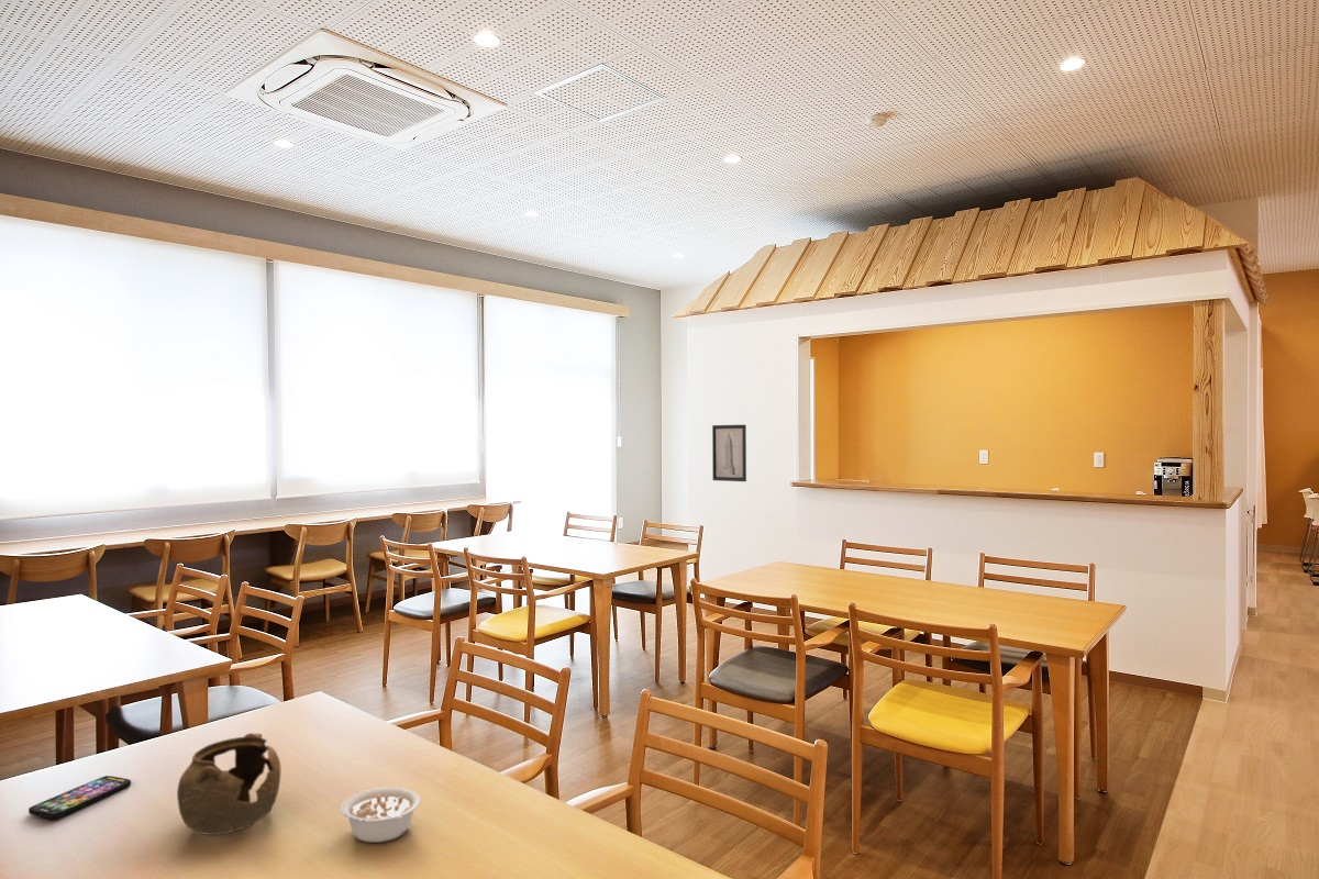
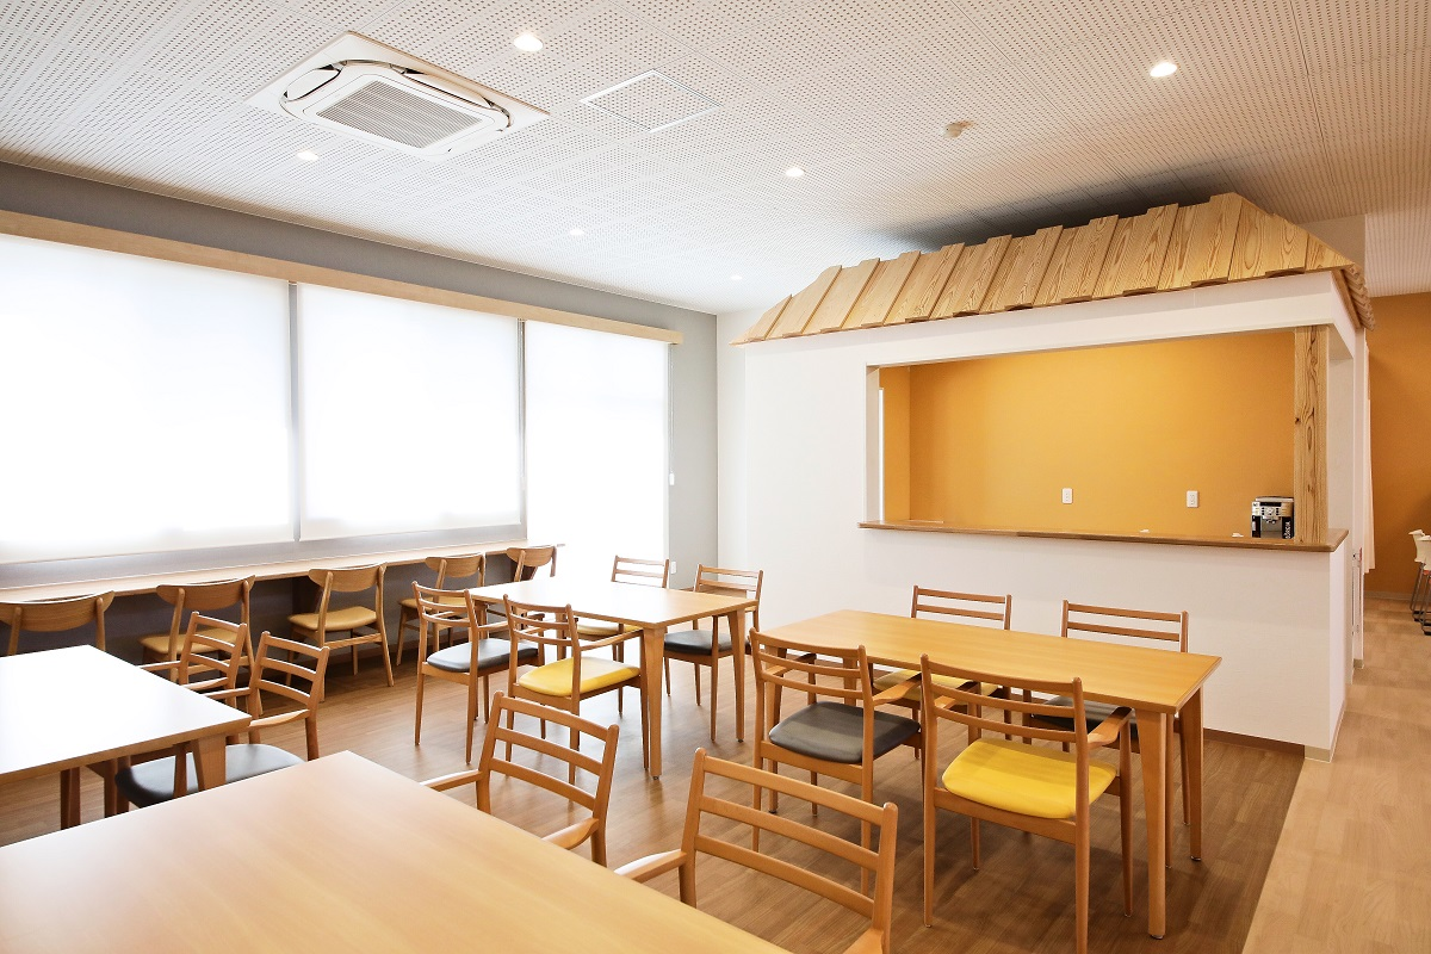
- wall art [711,424,747,482]
- teapot [176,732,281,836]
- legume [340,787,422,844]
- smartphone [27,775,132,820]
